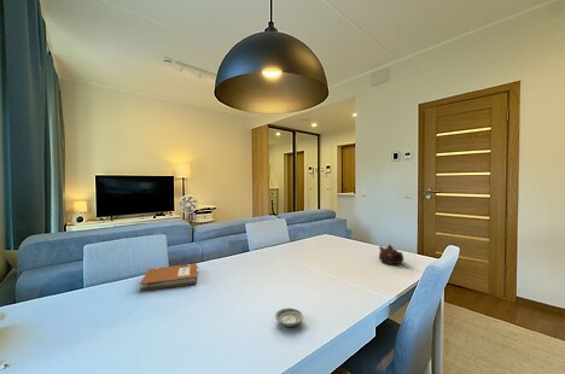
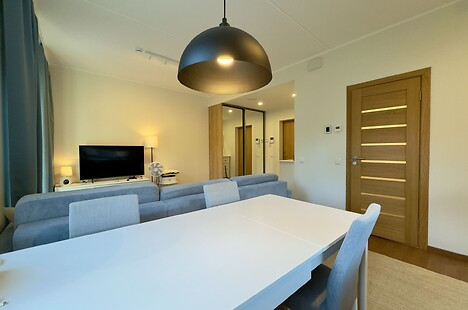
- teapot [378,244,404,265]
- saucer [274,306,304,328]
- notebook [139,263,200,293]
